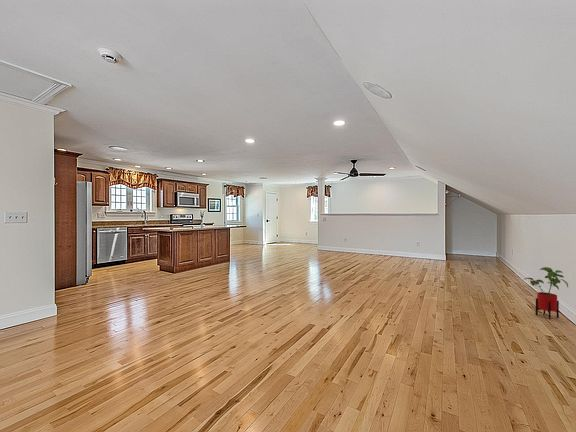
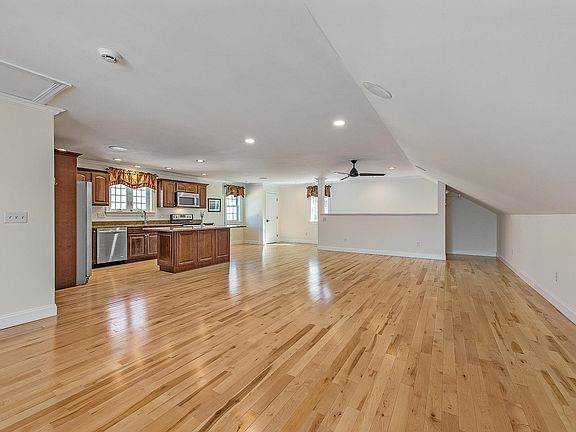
- house plant [523,266,569,320]
